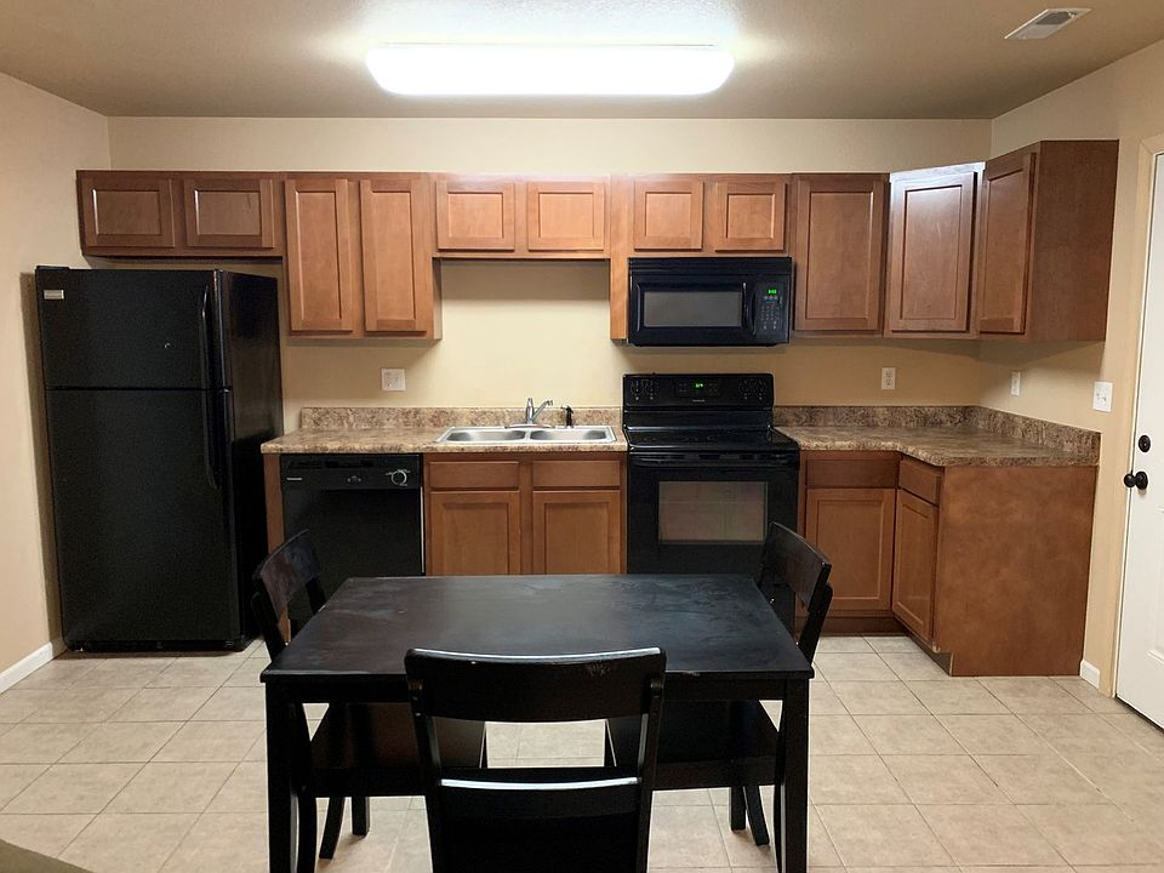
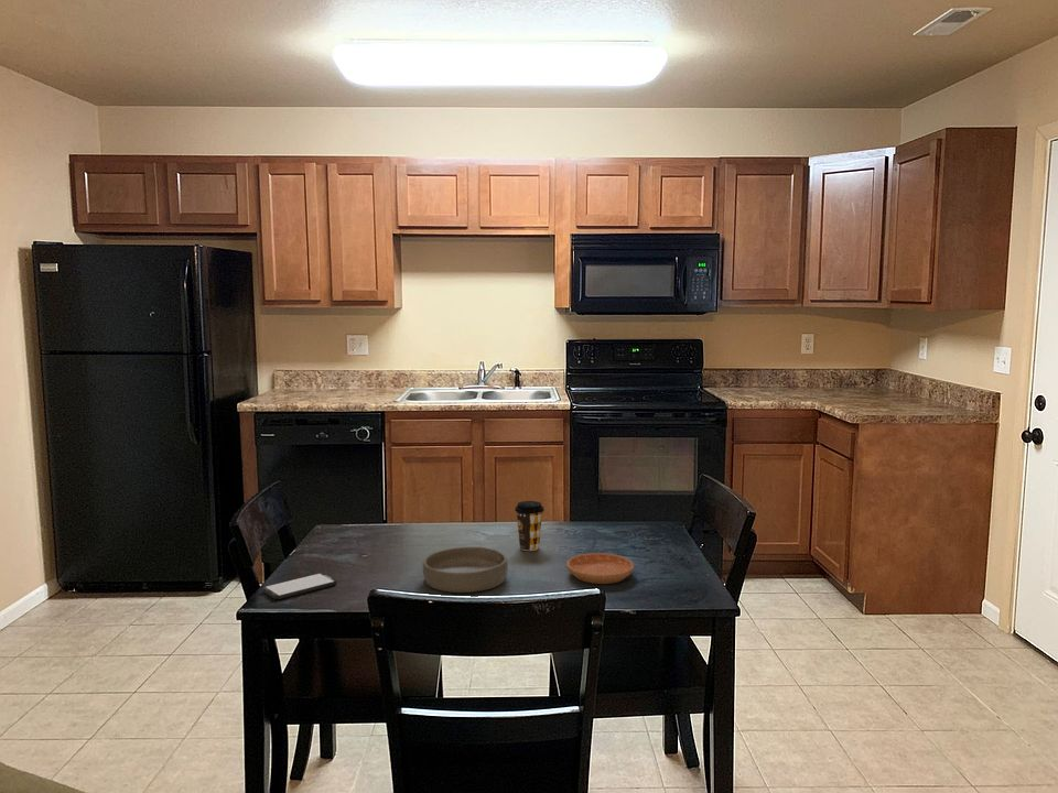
+ coffee cup [514,500,546,552]
+ saucer [565,552,635,585]
+ smartphone [261,573,337,600]
+ bowl [422,545,509,594]
